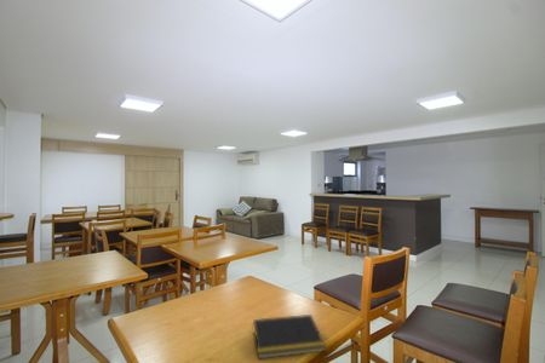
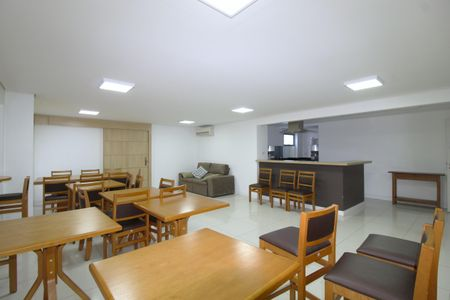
- notepad [251,313,327,359]
